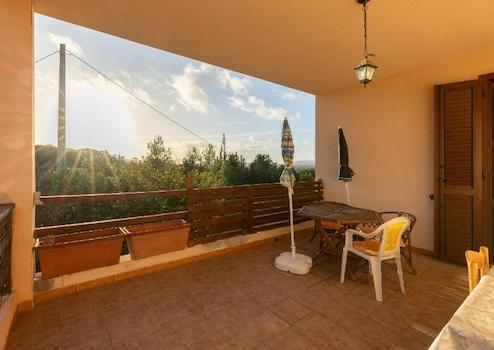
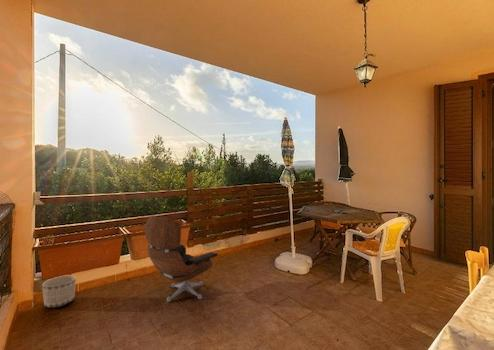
+ planter [41,274,77,308]
+ lounge chair [144,215,219,303]
